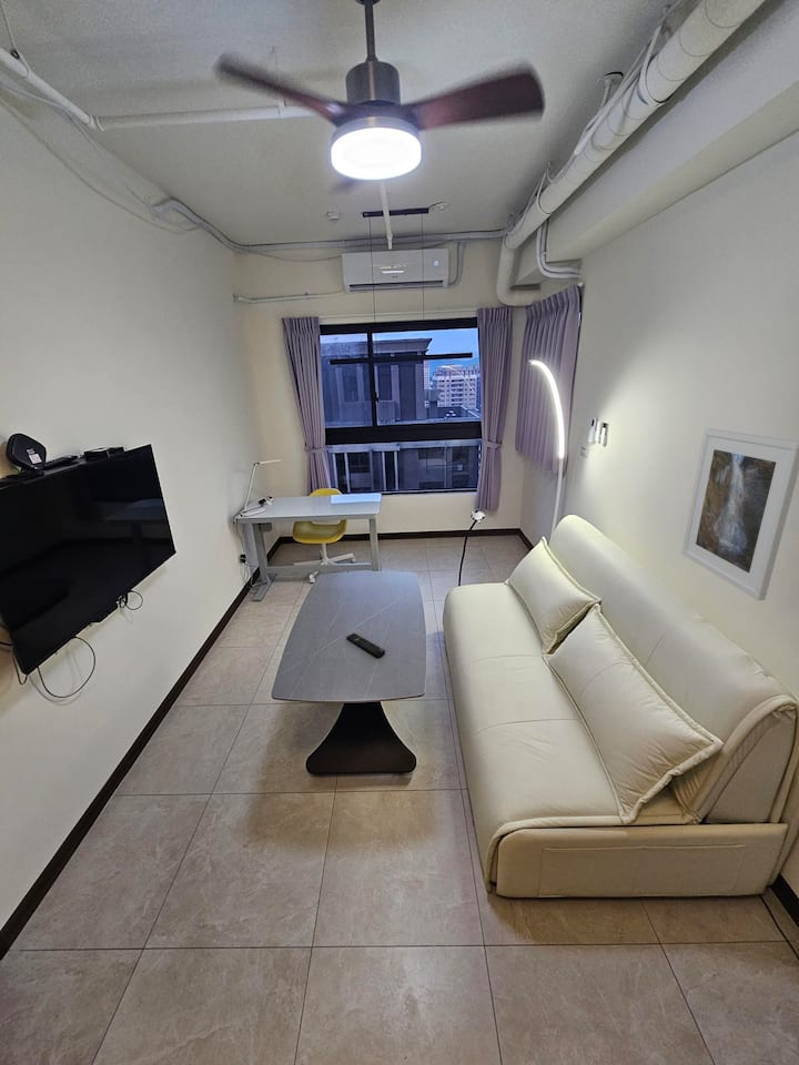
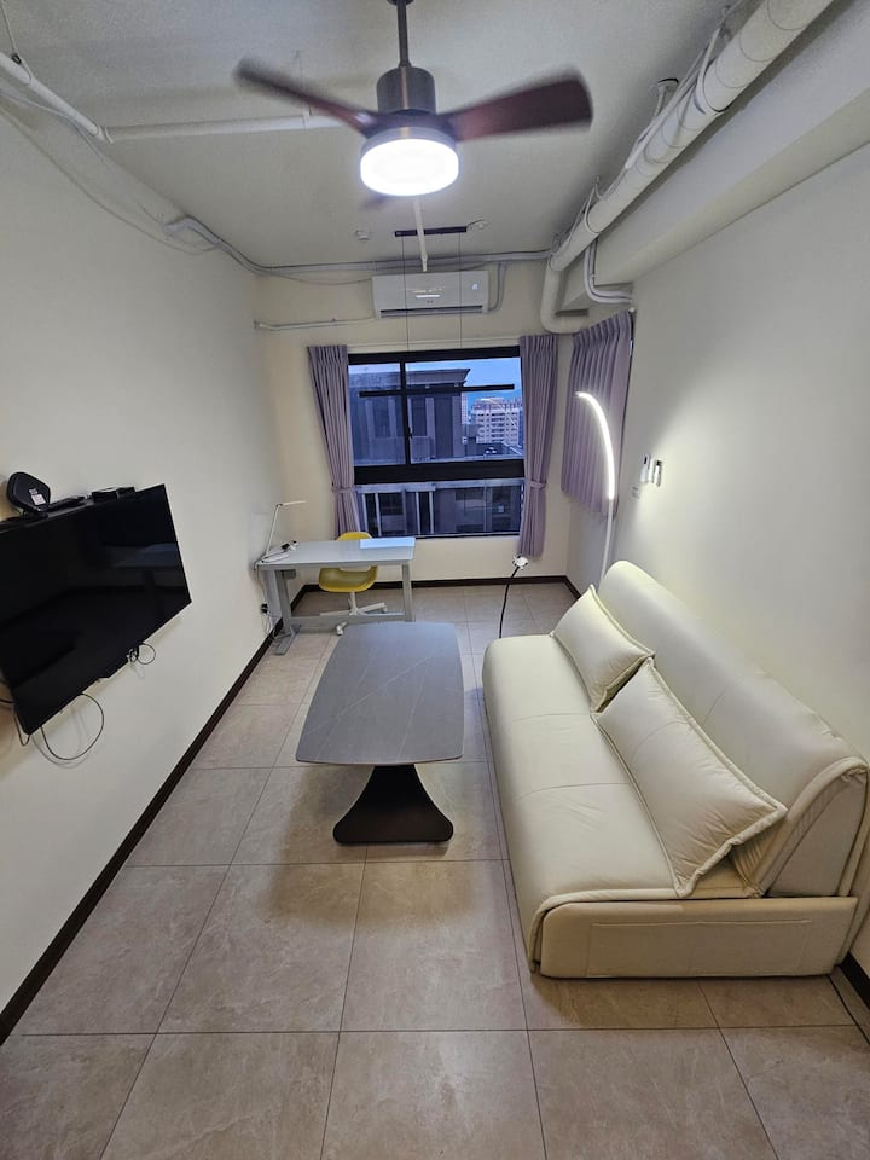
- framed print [680,428,799,601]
- remote control [345,632,386,658]
